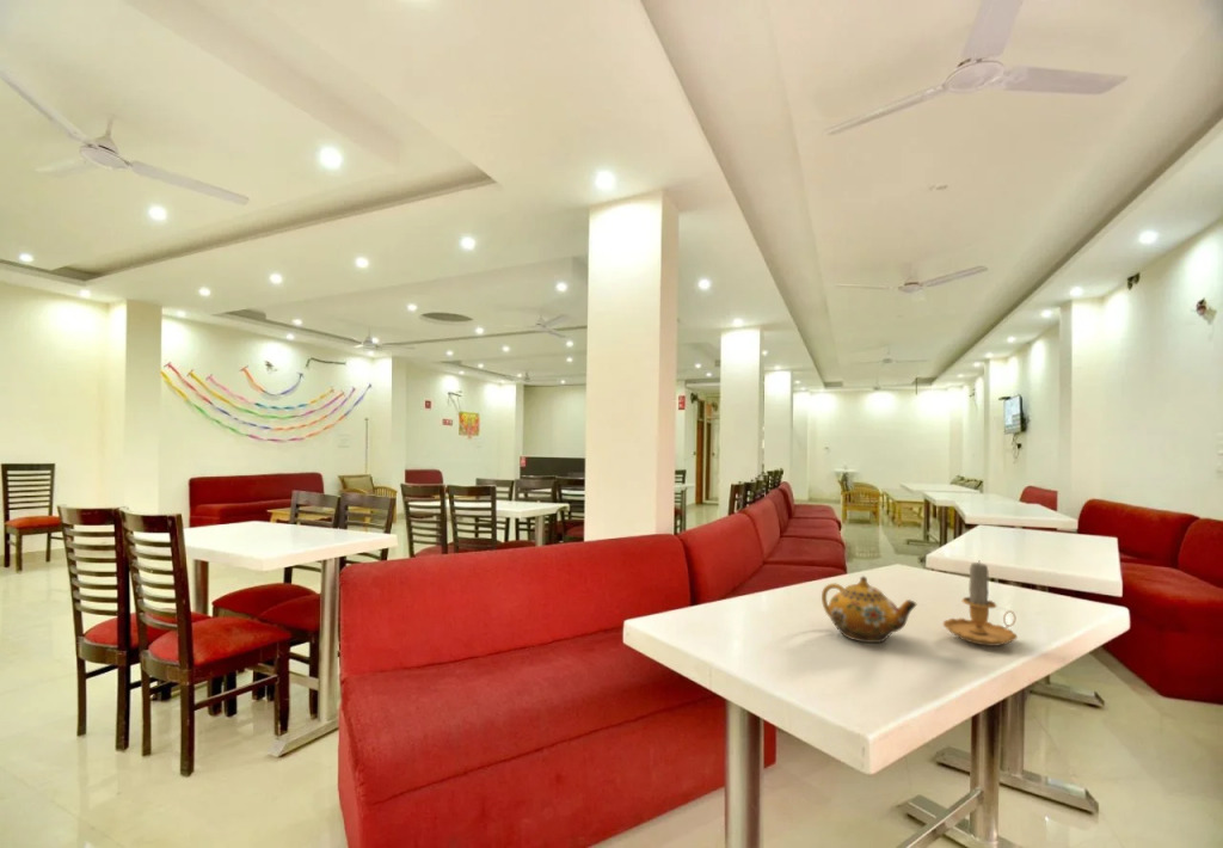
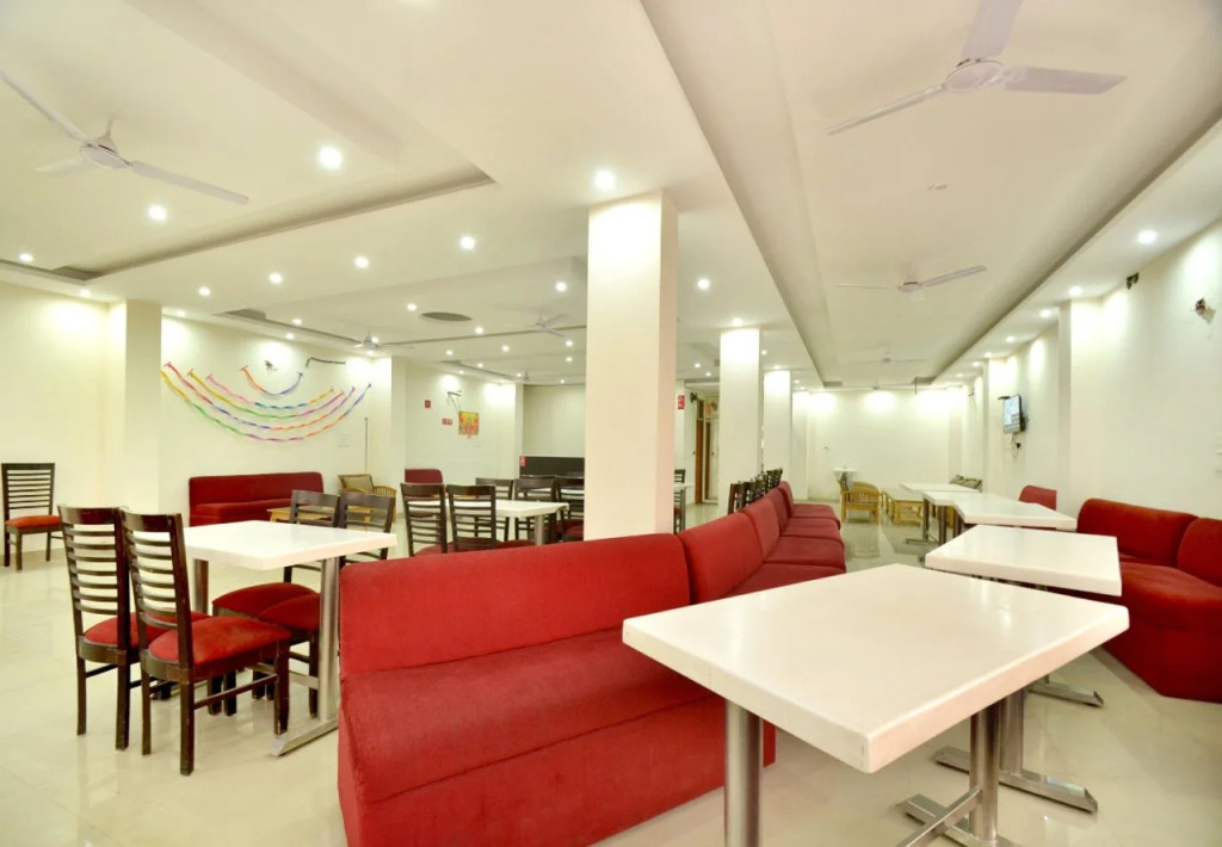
- candle [942,561,1019,647]
- teapot [821,574,918,644]
